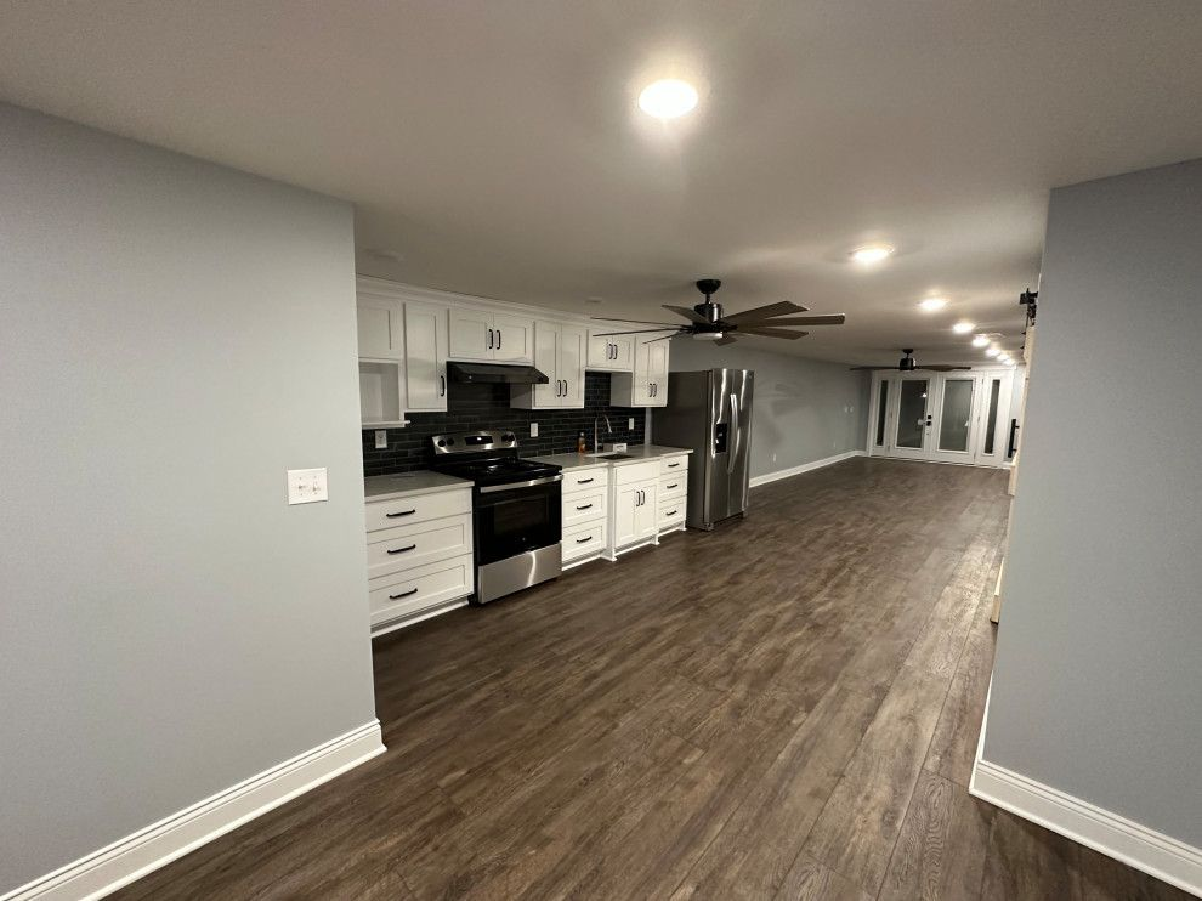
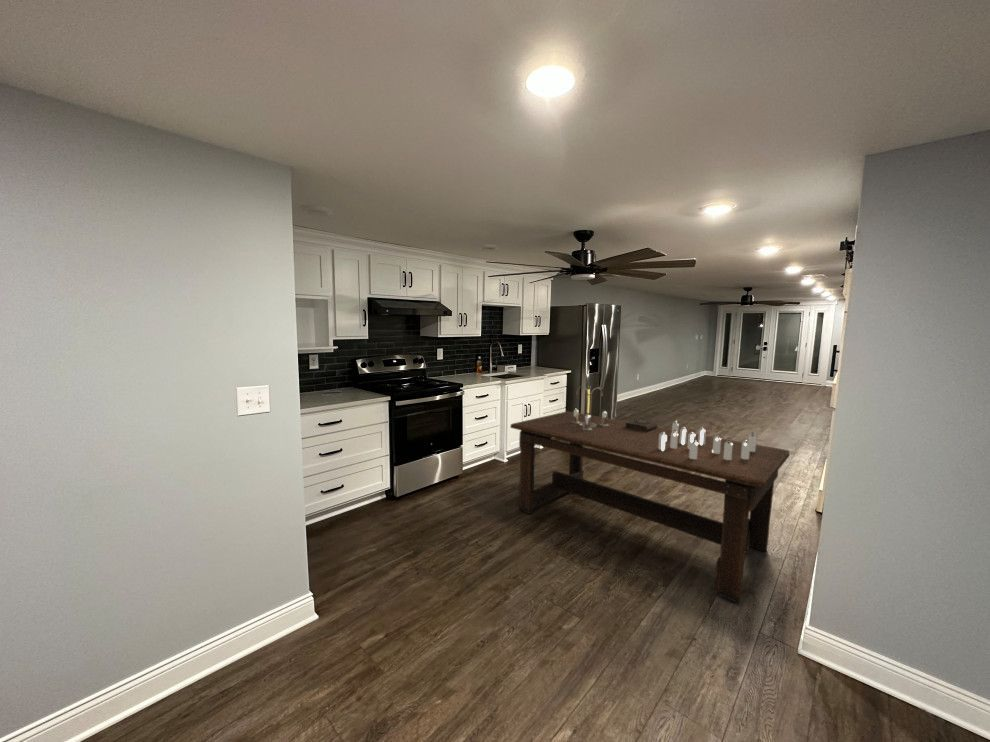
+ dining table [509,385,791,604]
